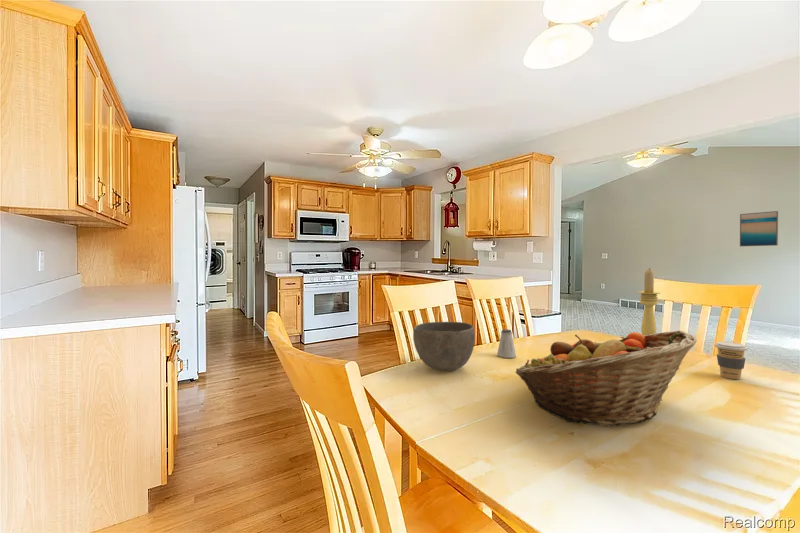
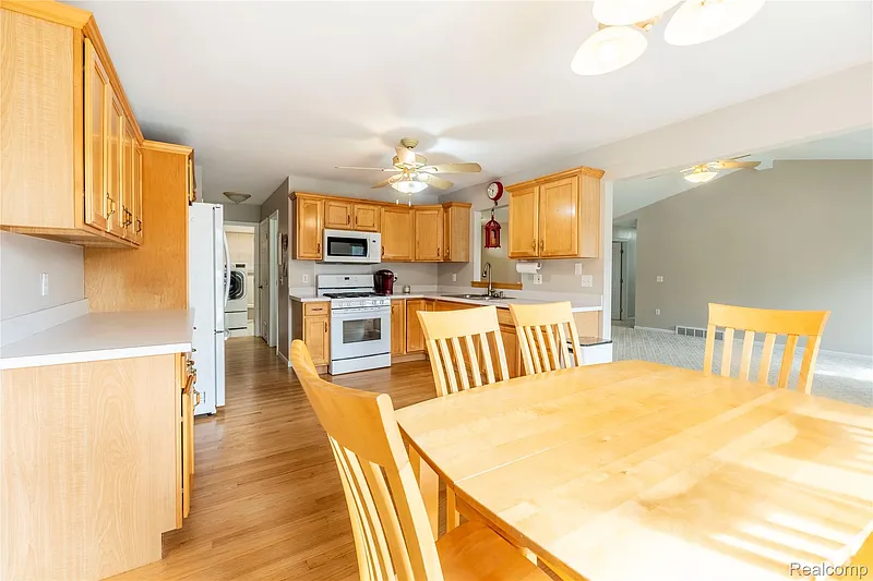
- candle holder [637,267,661,336]
- coffee cup [714,341,749,380]
- saltshaker [496,328,517,359]
- fruit basket [515,330,698,427]
- bowl [412,321,476,371]
- wall art [739,210,779,247]
